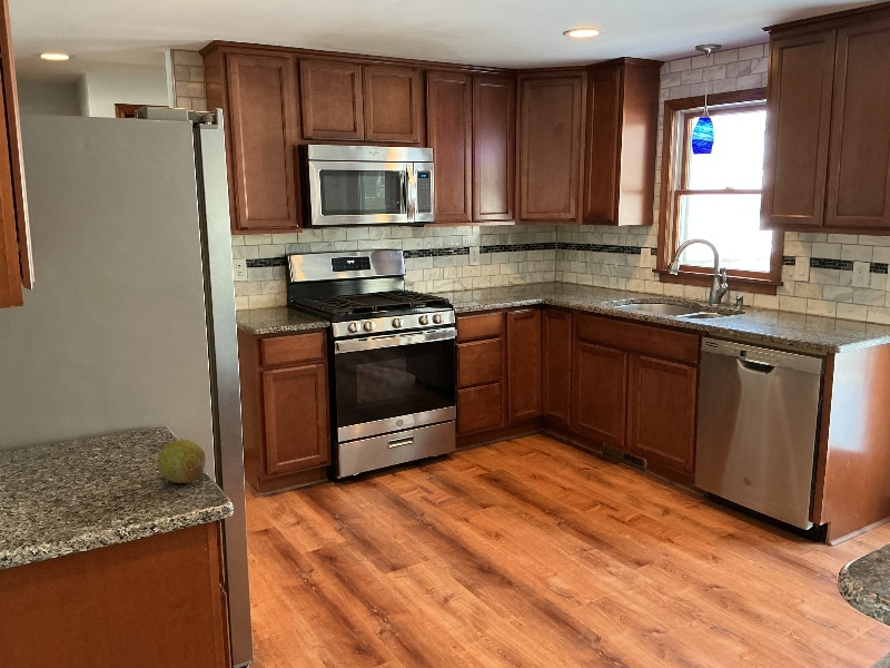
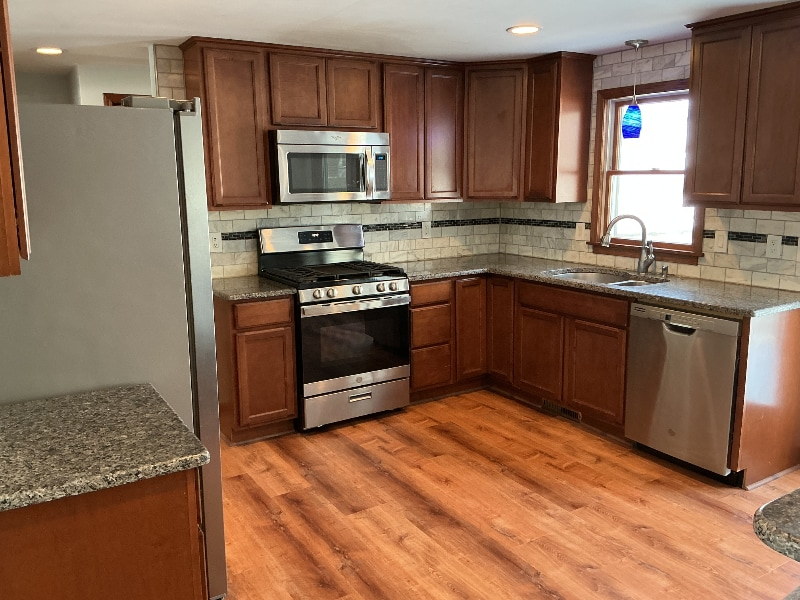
- fruit [157,438,207,484]
